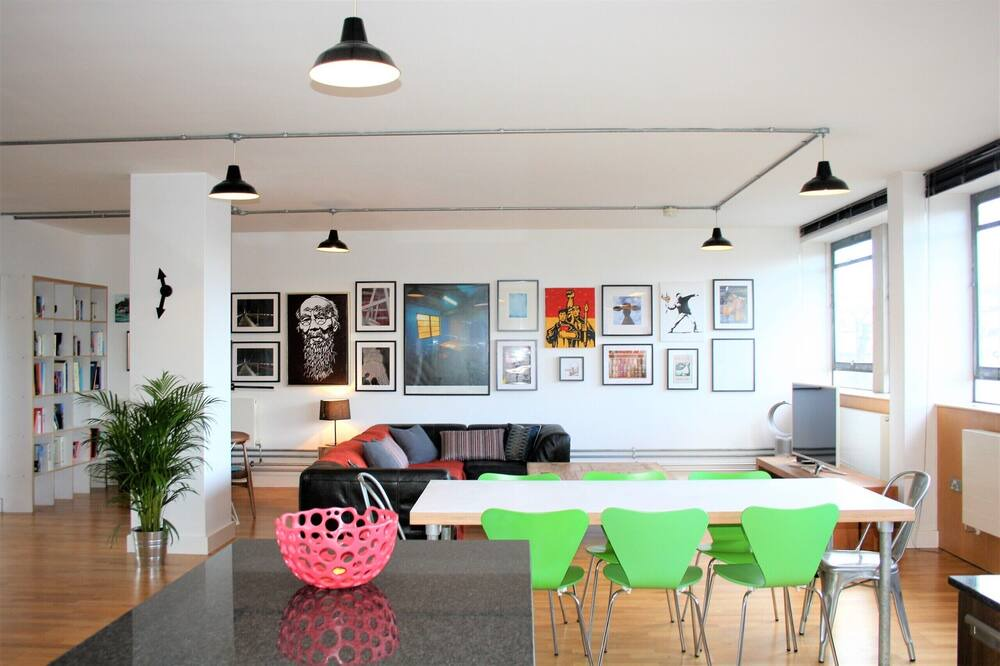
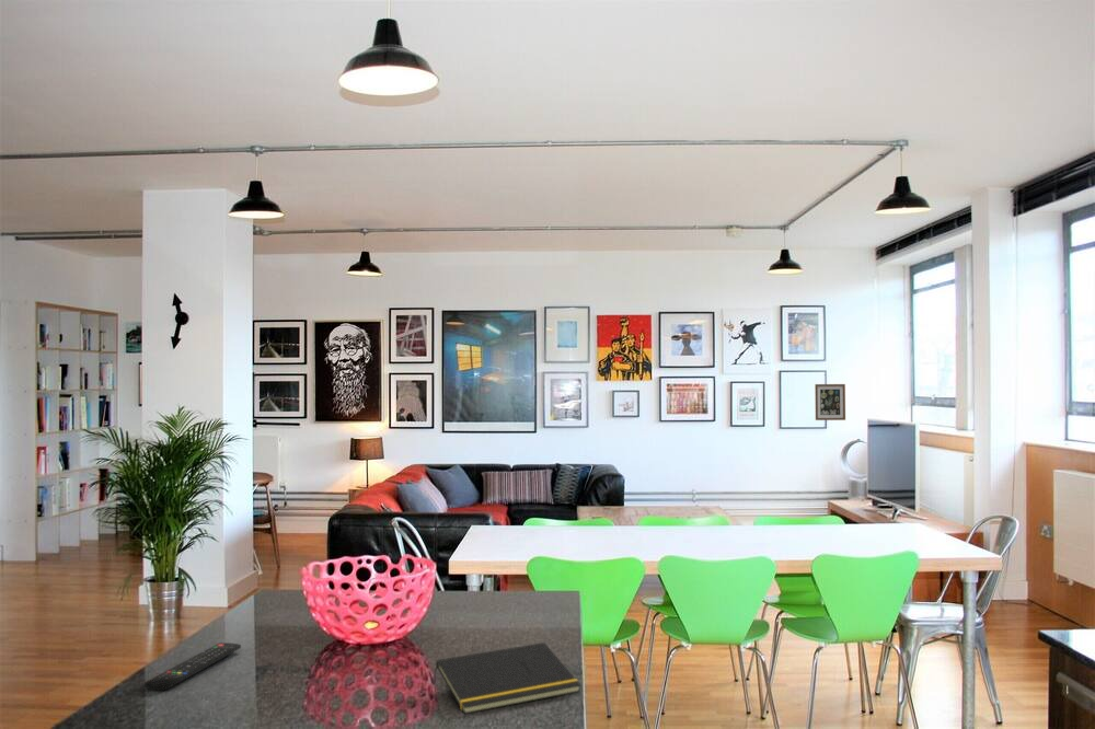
+ notepad [433,641,581,715]
+ remote control [143,641,242,692]
+ wall art [814,383,846,421]
